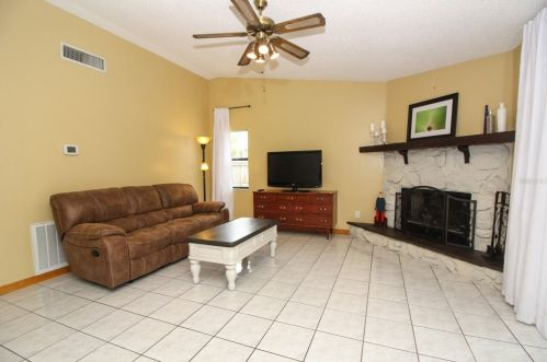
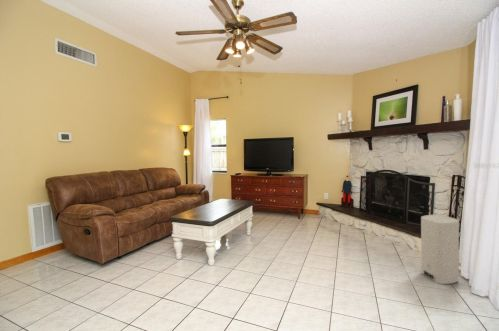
+ water heater [420,213,462,285]
